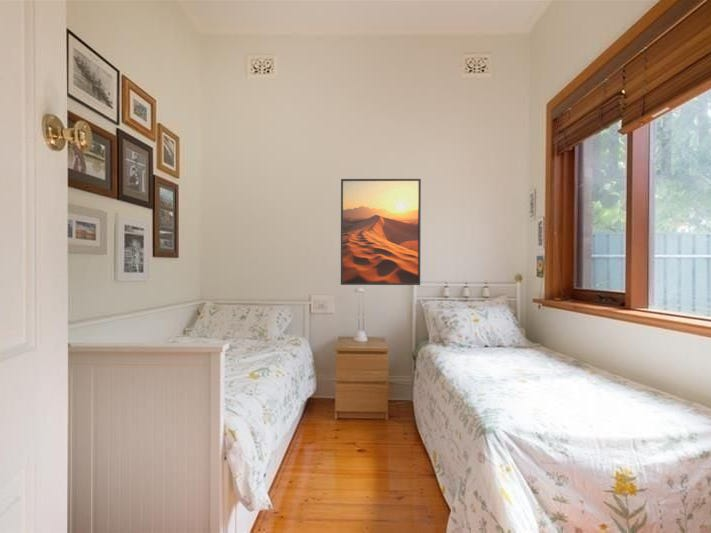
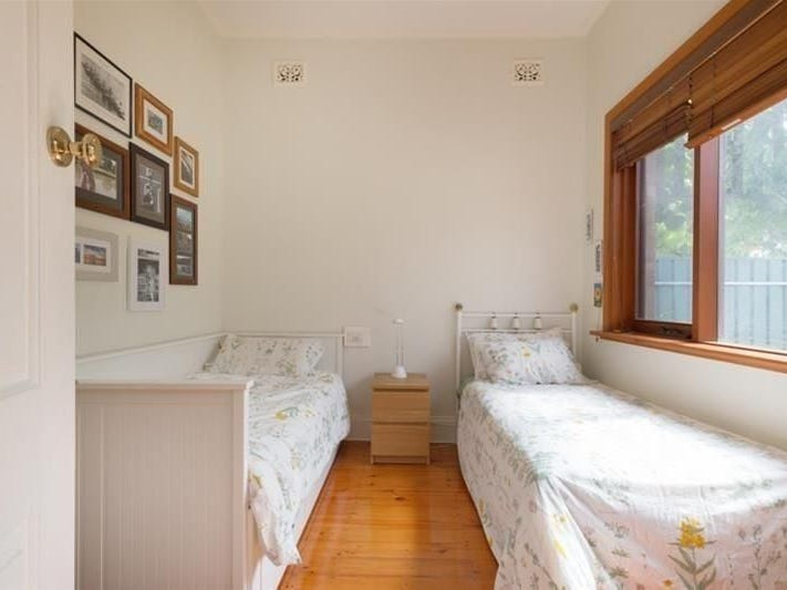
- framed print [340,178,422,286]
